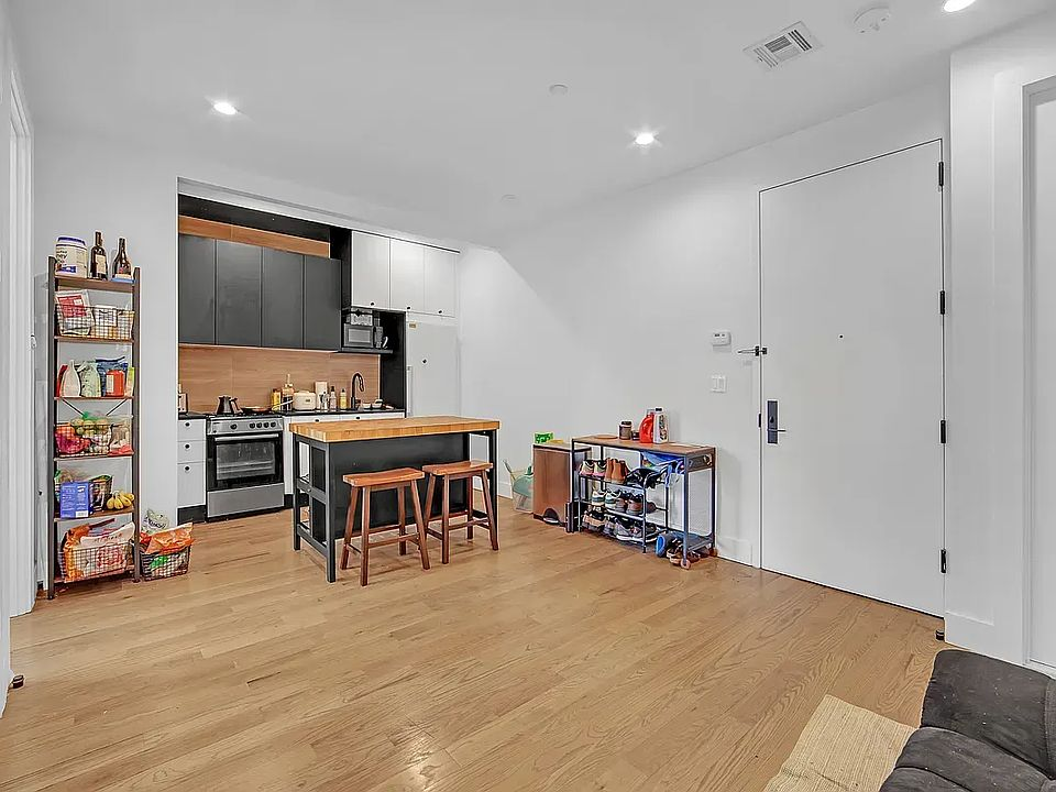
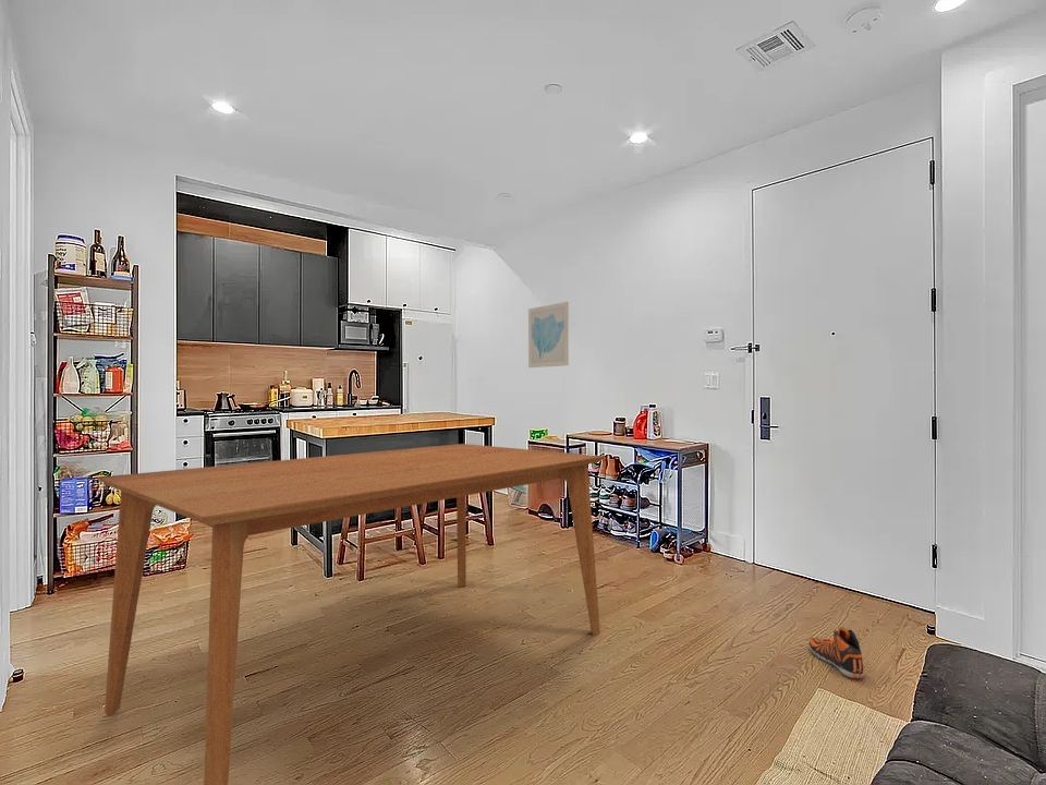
+ sneaker [808,626,865,679]
+ wall art [527,301,570,369]
+ dining table [97,443,606,785]
